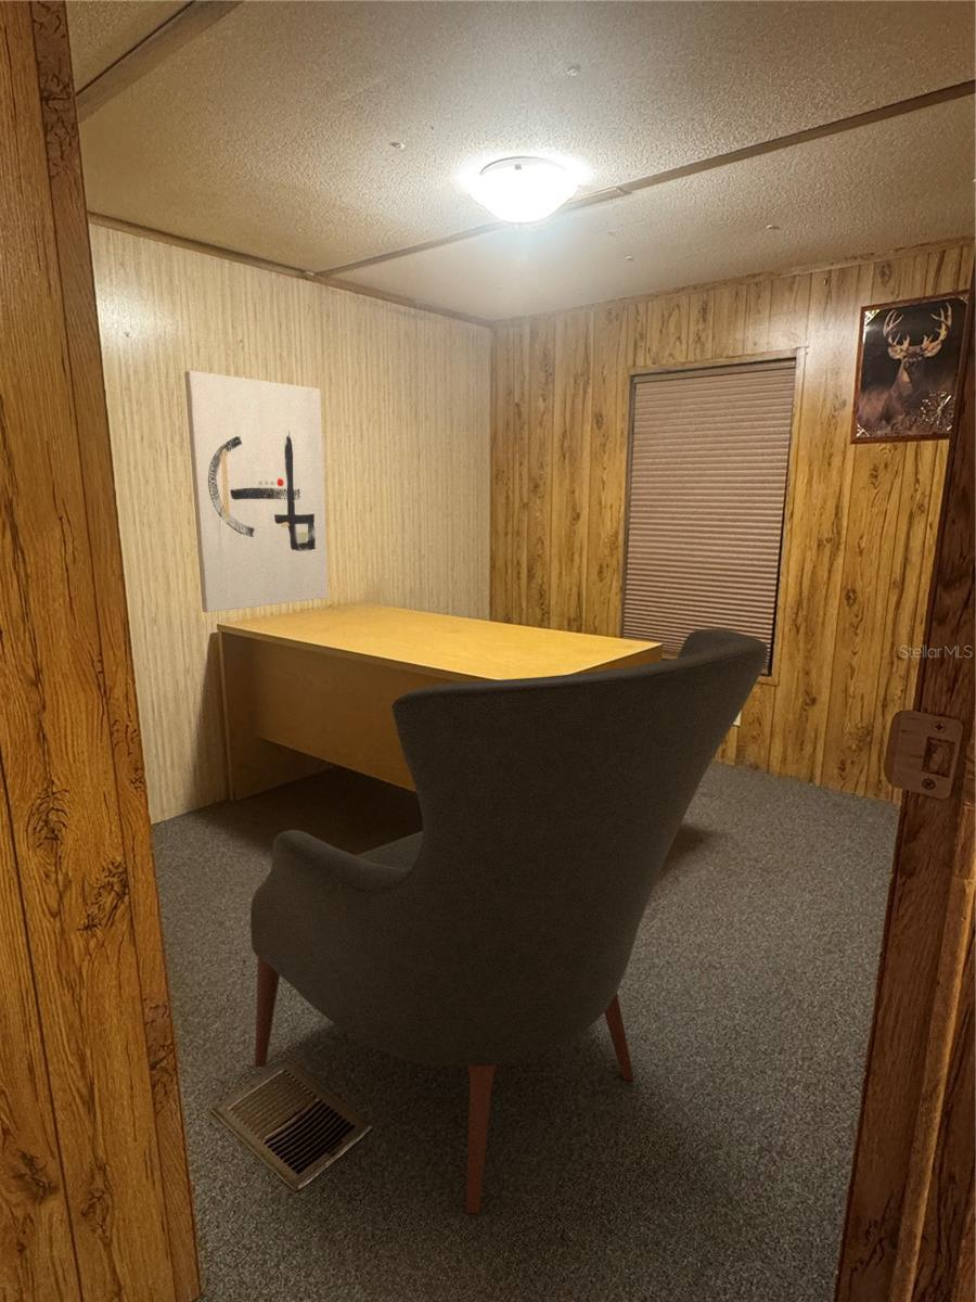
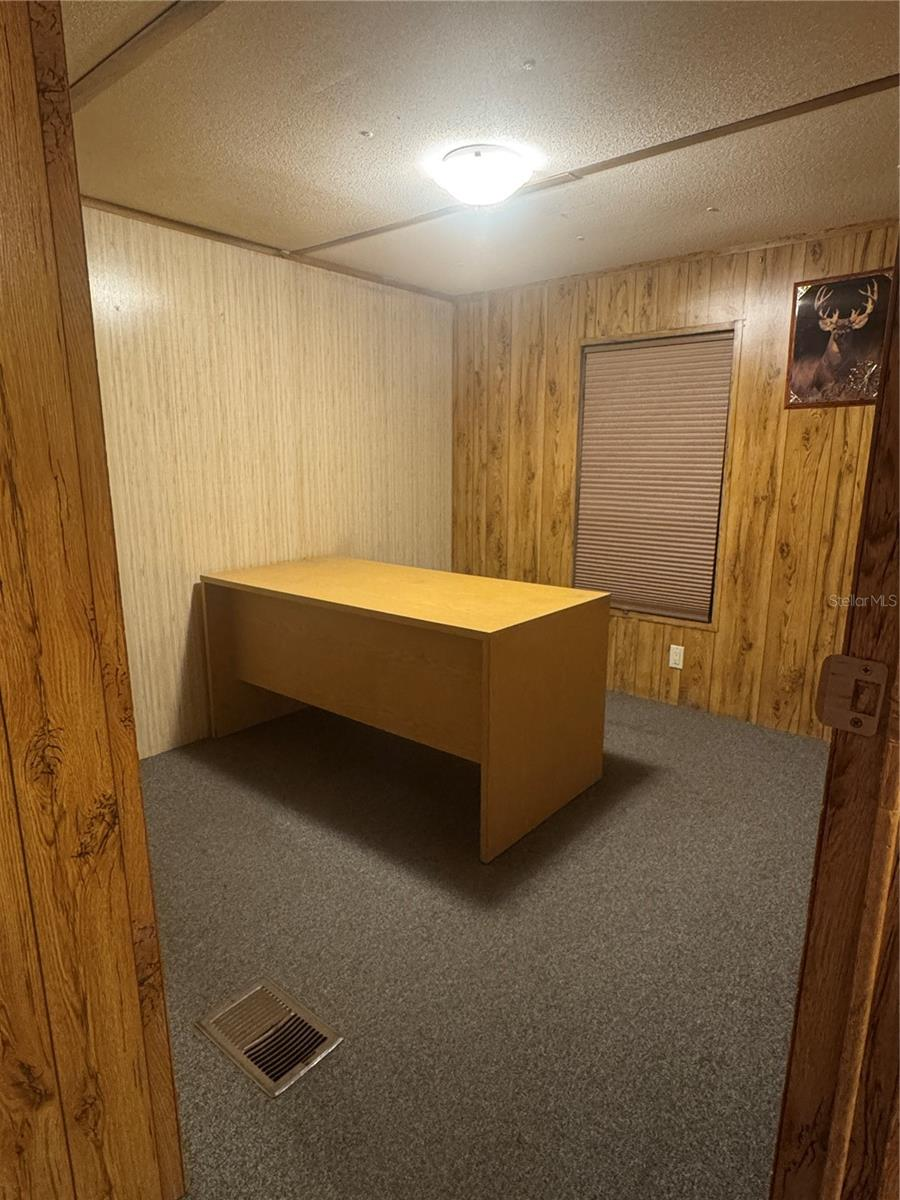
- wall art [183,370,330,614]
- chair [249,627,769,1214]
